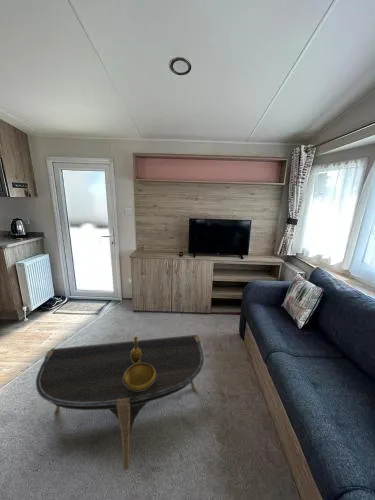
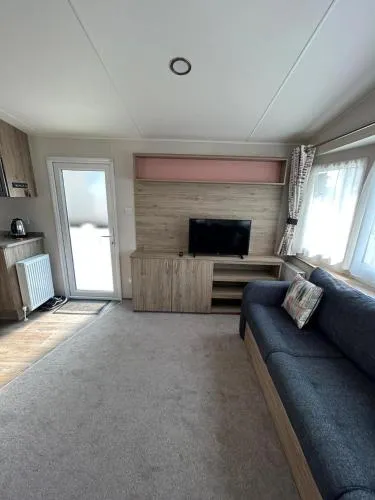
- coffee table [35,334,205,471]
- decorative bowl [123,336,156,391]
